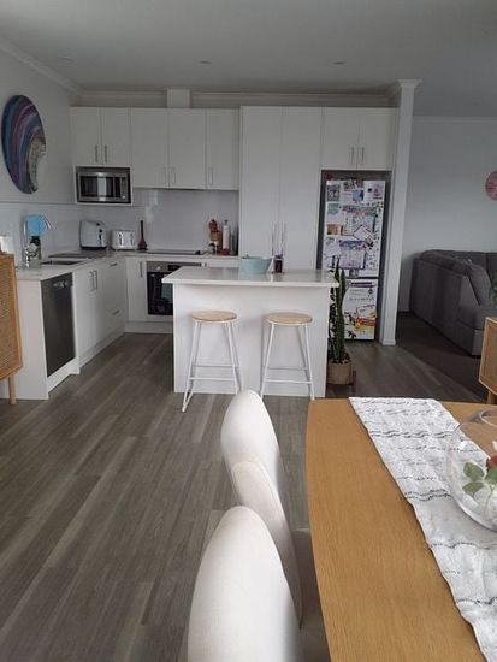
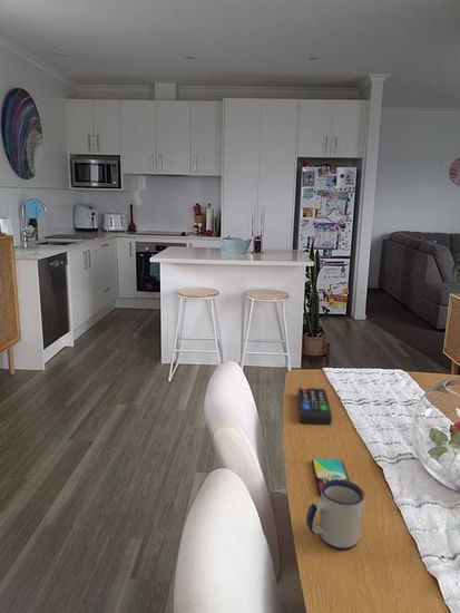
+ mug [305,479,365,551]
+ remote control [297,386,333,426]
+ smartphone [311,457,350,496]
